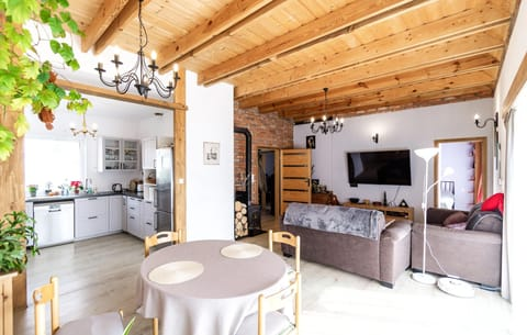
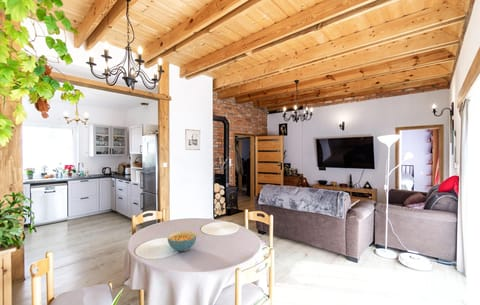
+ cereal bowl [167,230,197,252]
